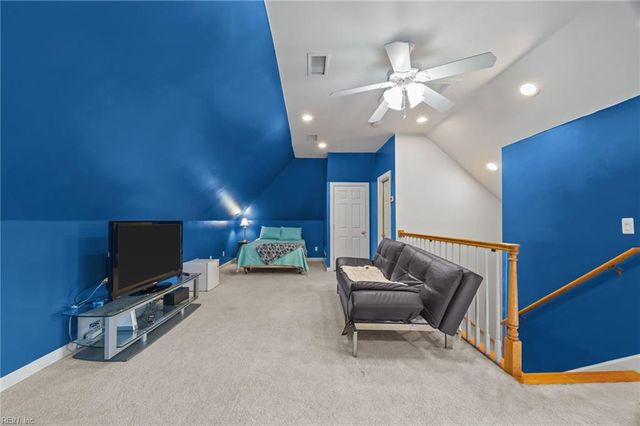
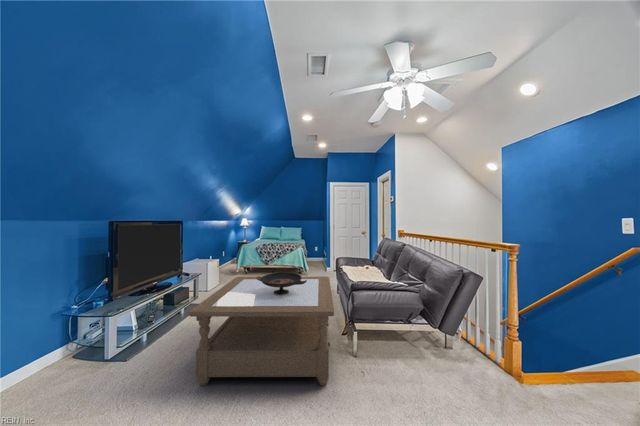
+ coffee table [188,276,335,387]
+ decorative bowl [256,271,307,295]
